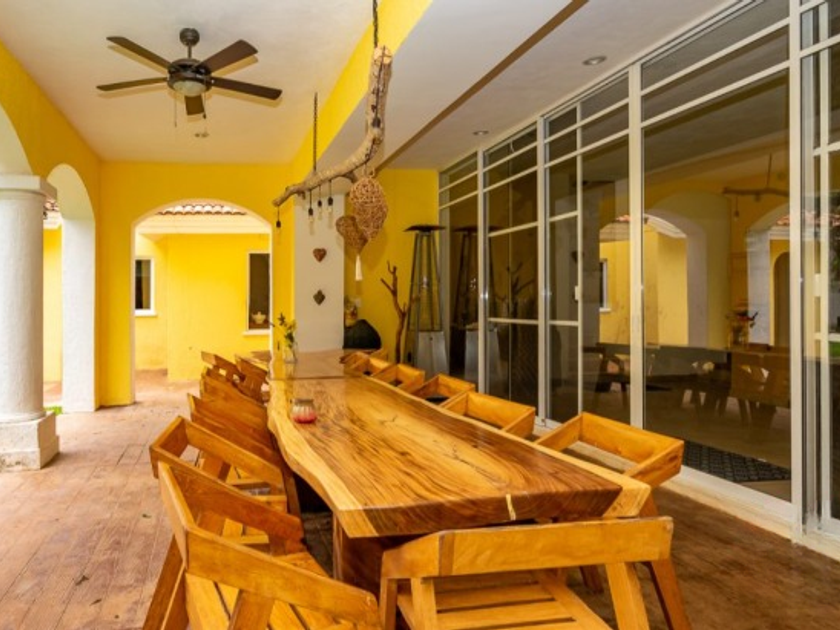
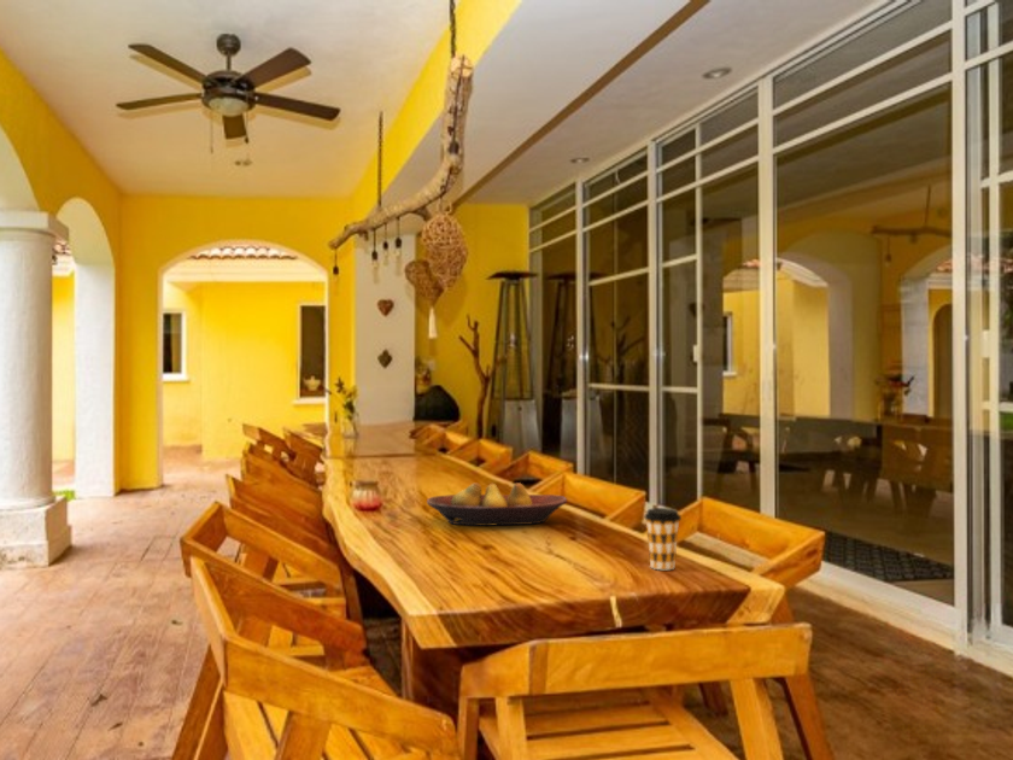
+ coffee cup [643,507,683,571]
+ fruit bowl [426,481,568,527]
